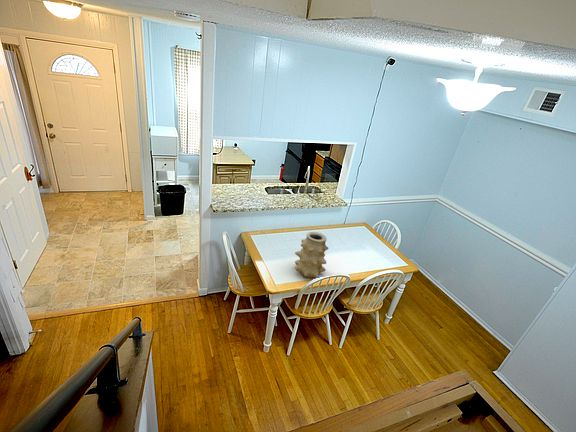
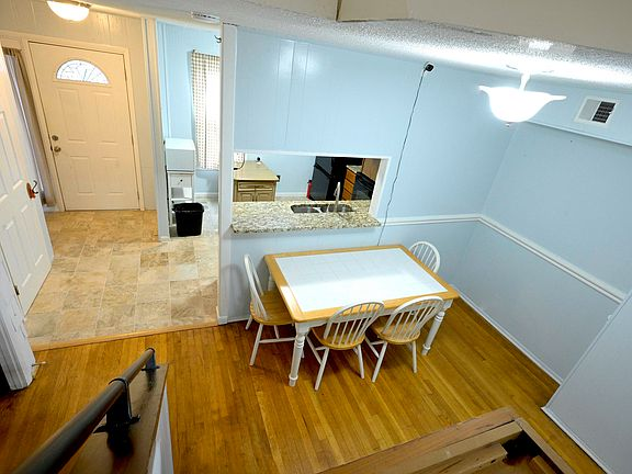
- vase [294,231,329,279]
